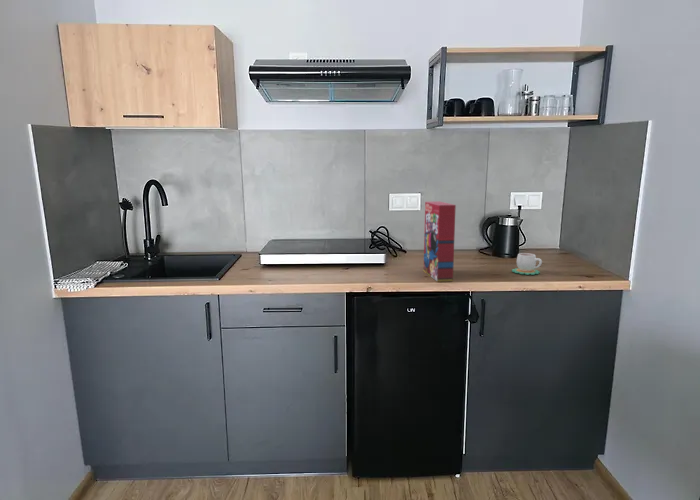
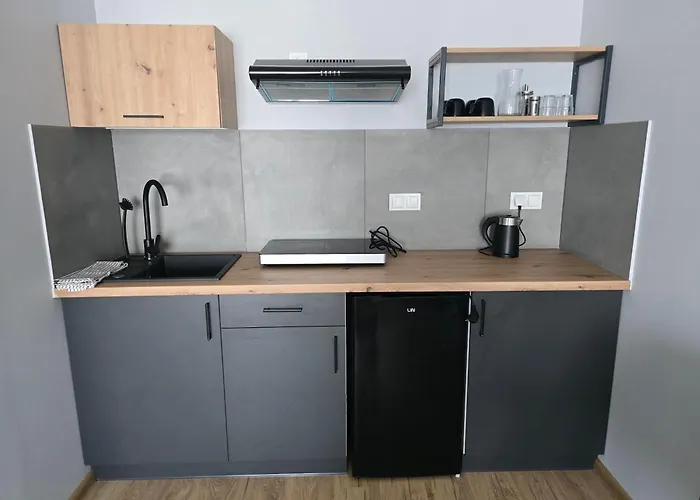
- cereal box [423,201,457,282]
- mug [511,252,543,276]
